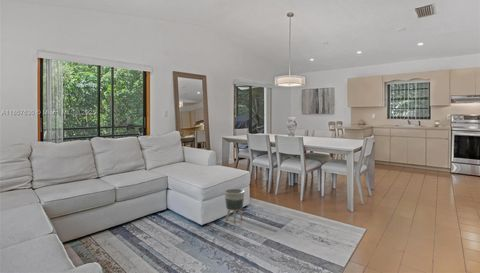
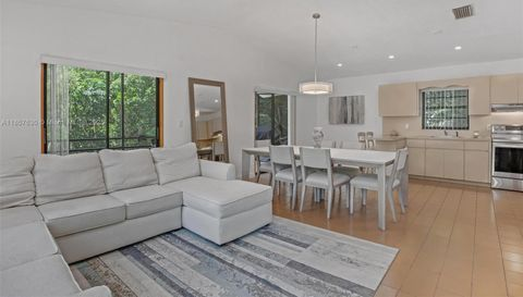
- planter [224,188,245,226]
